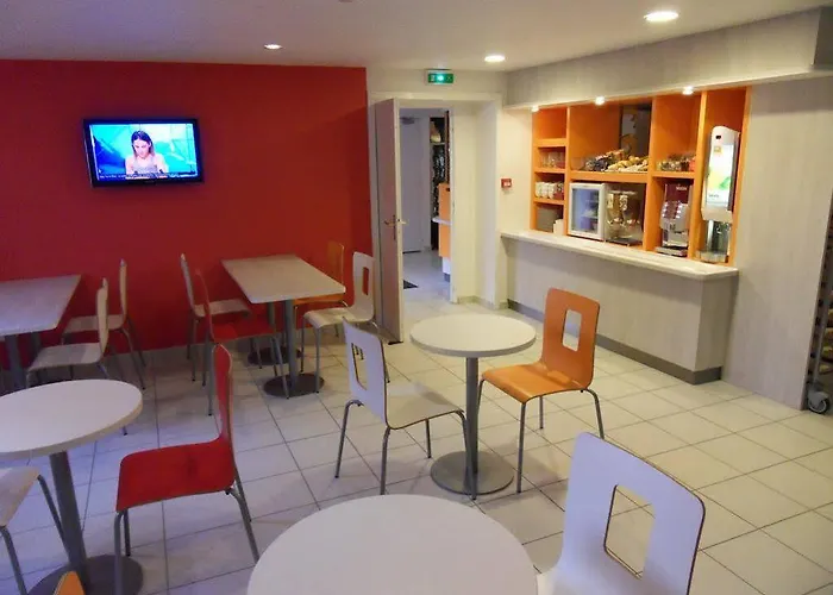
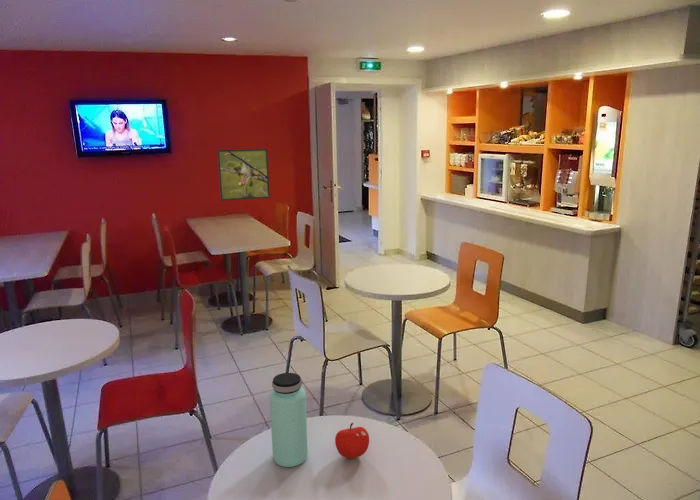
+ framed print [216,148,271,202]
+ bottle [269,372,308,468]
+ fruit [334,422,370,460]
